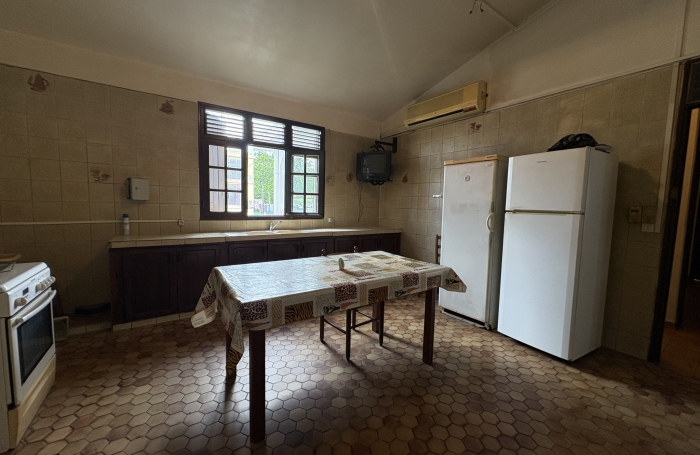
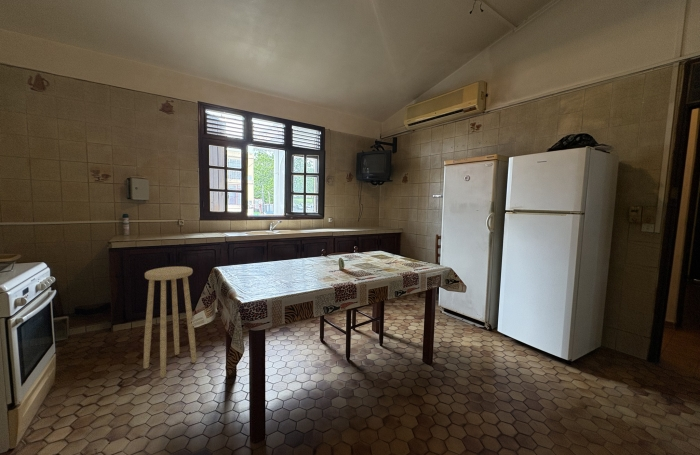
+ stool [142,266,198,379]
